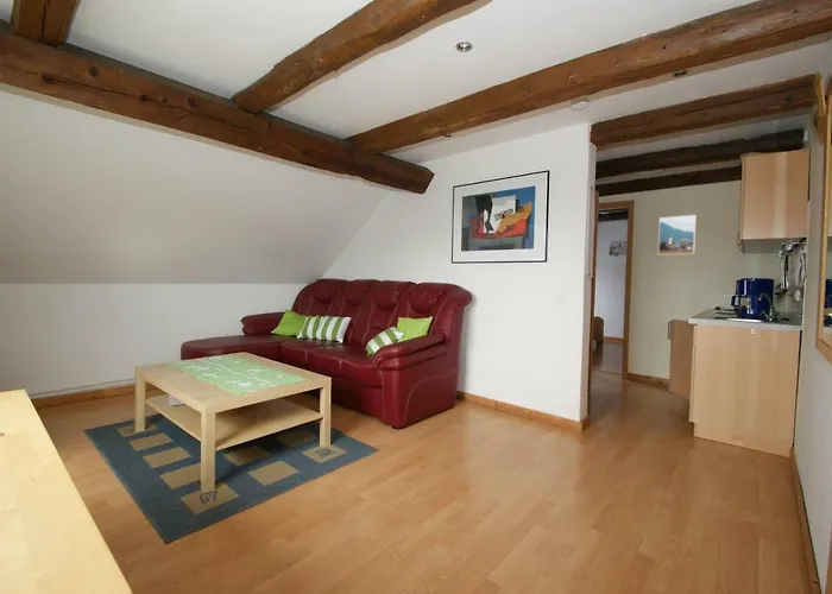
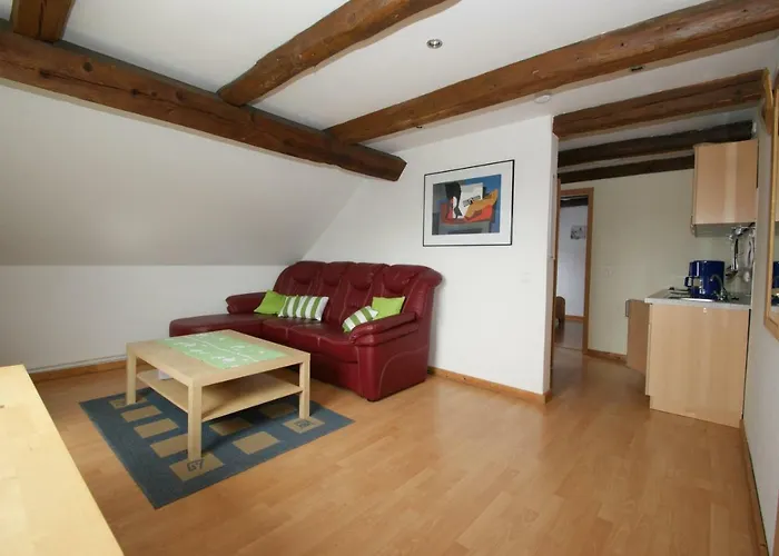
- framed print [657,214,698,255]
